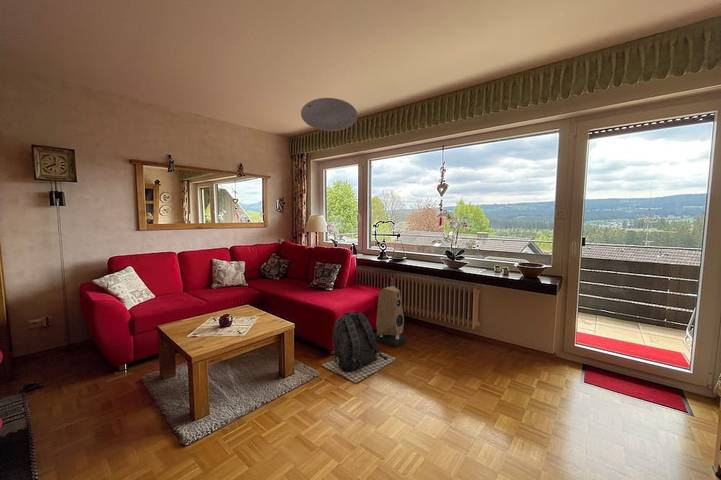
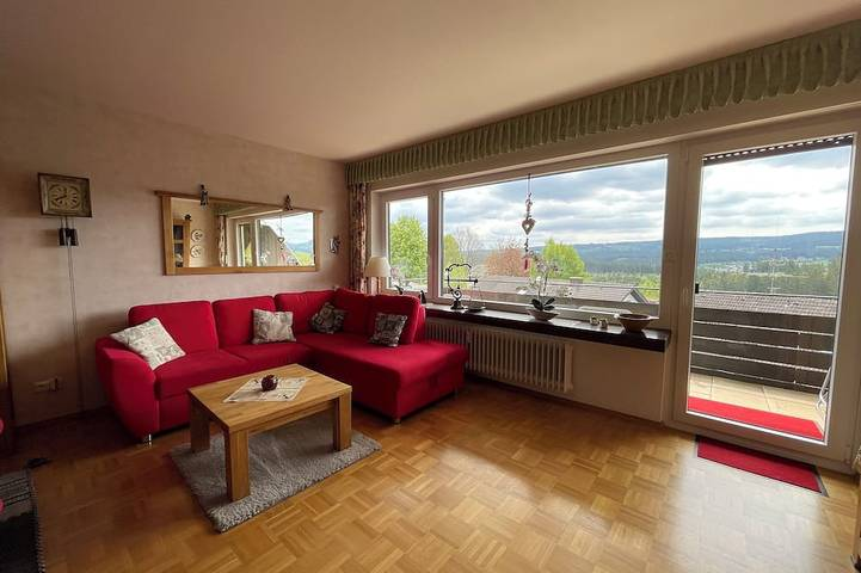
- speaker [374,285,407,348]
- ceiling light [300,97,358,132]
- backpack [321,310,398,384]
